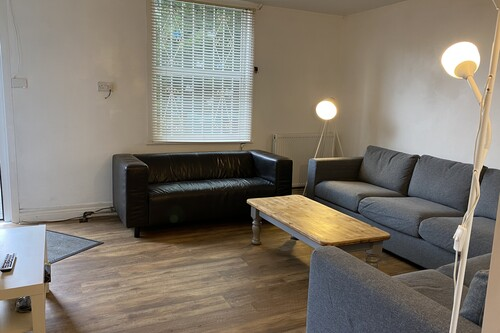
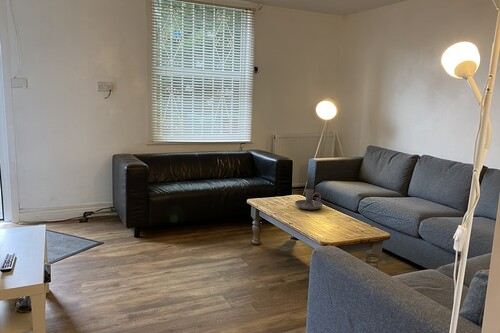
+ candle holder [294,188,324,210]
